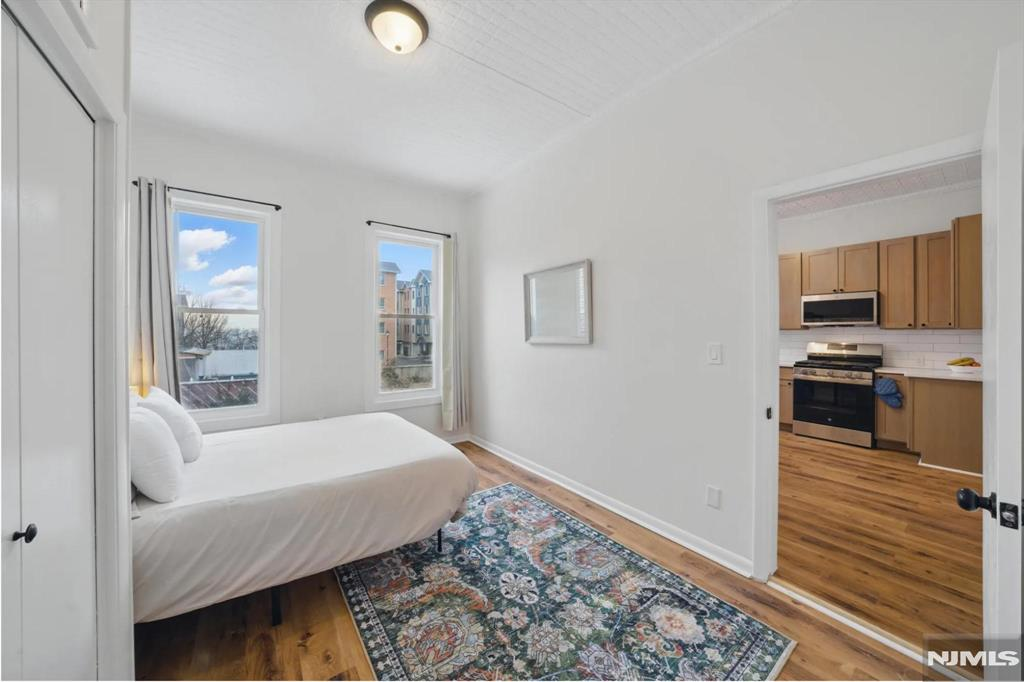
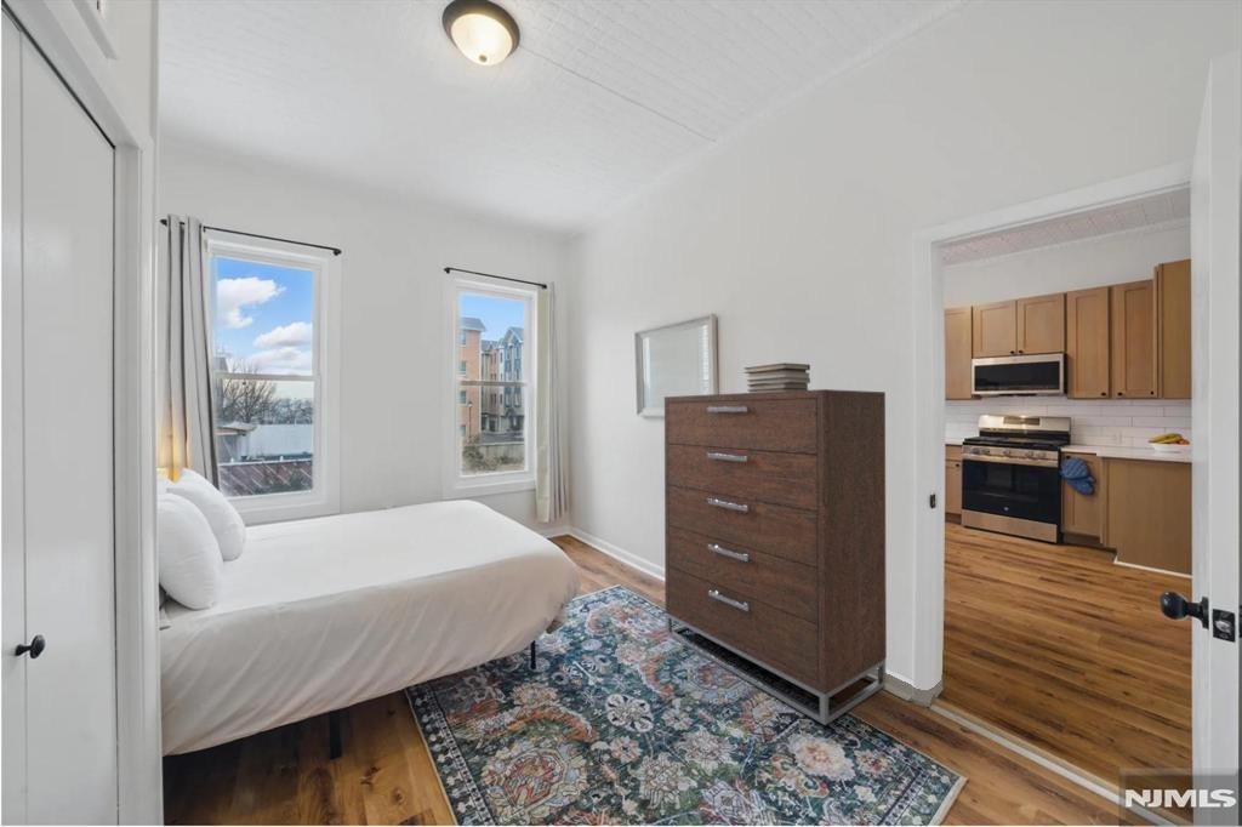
+ dresser [663,388,888,726]
+ book stack [742,361,811,393]
